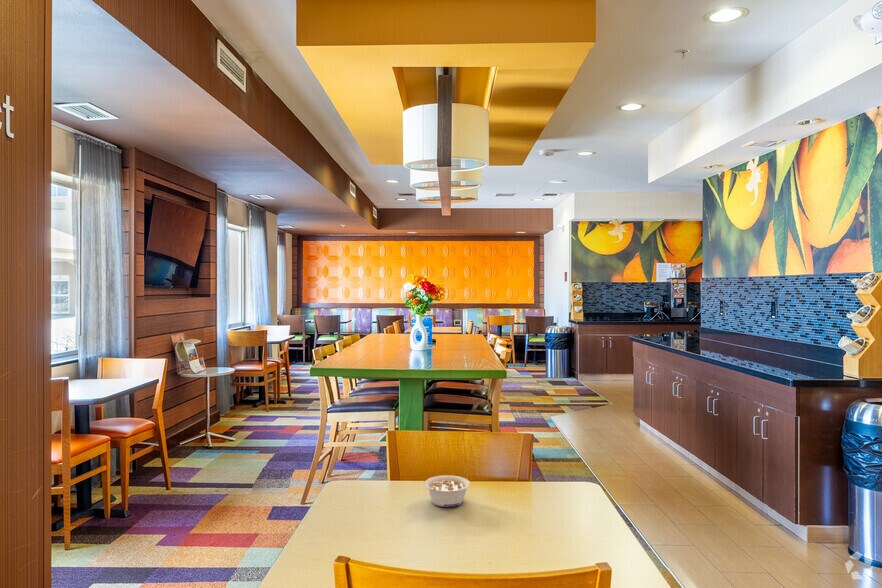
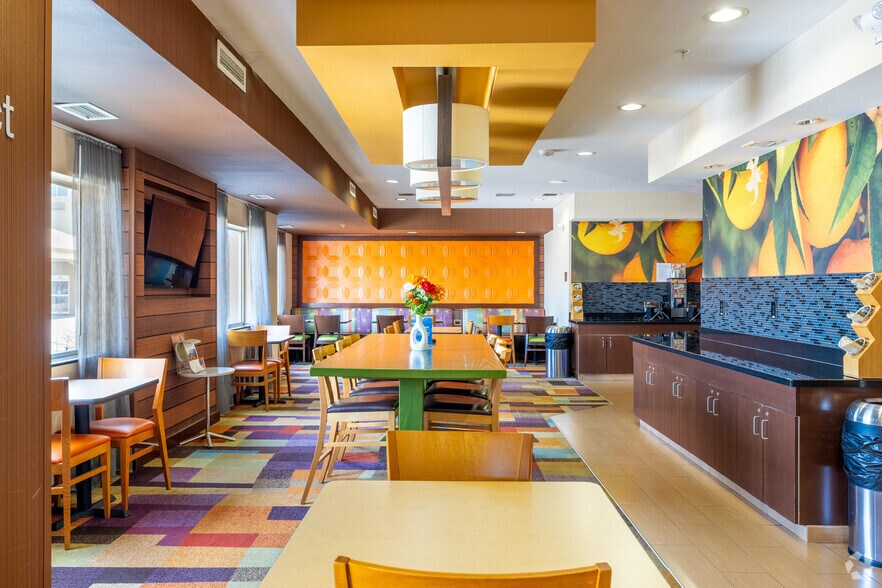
- legume [423,474,471,508]
